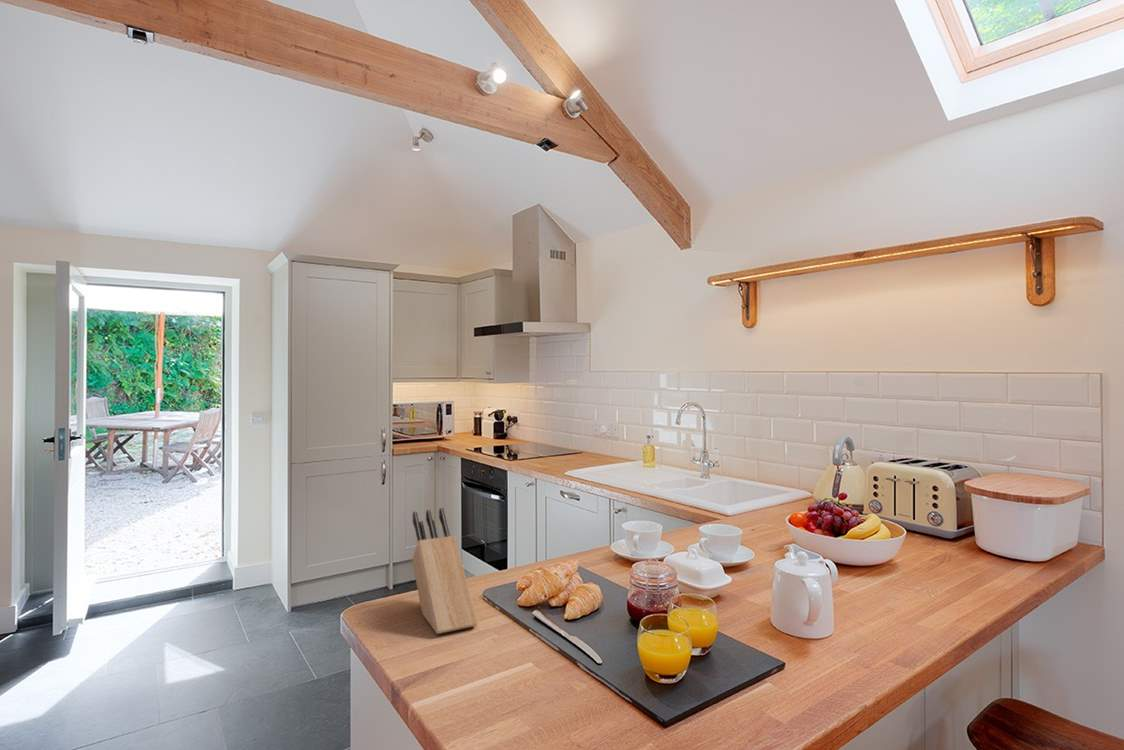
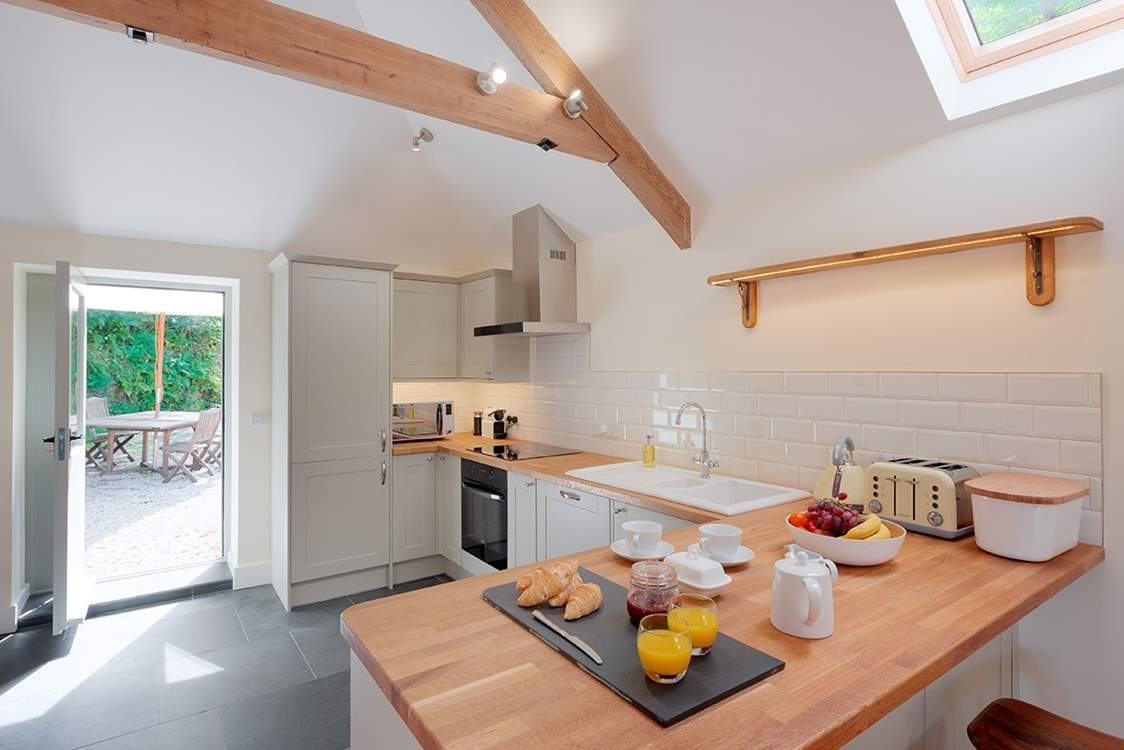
- knife block [411,507,479,635]
